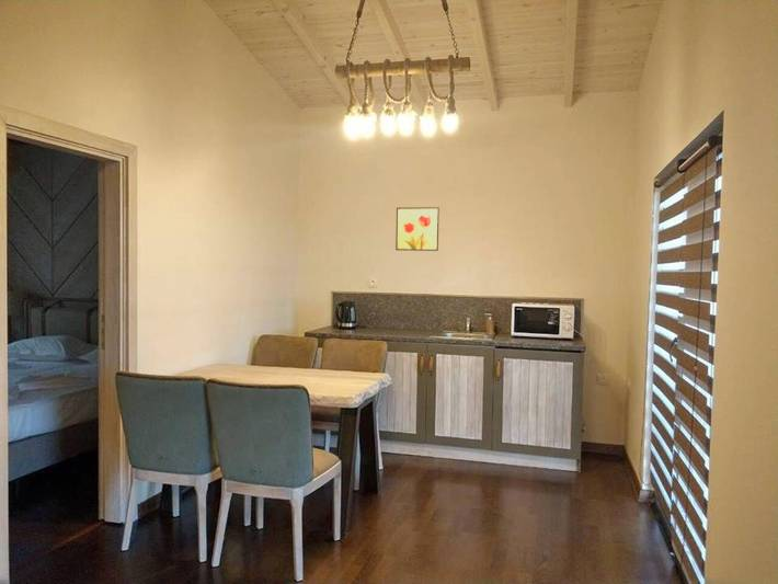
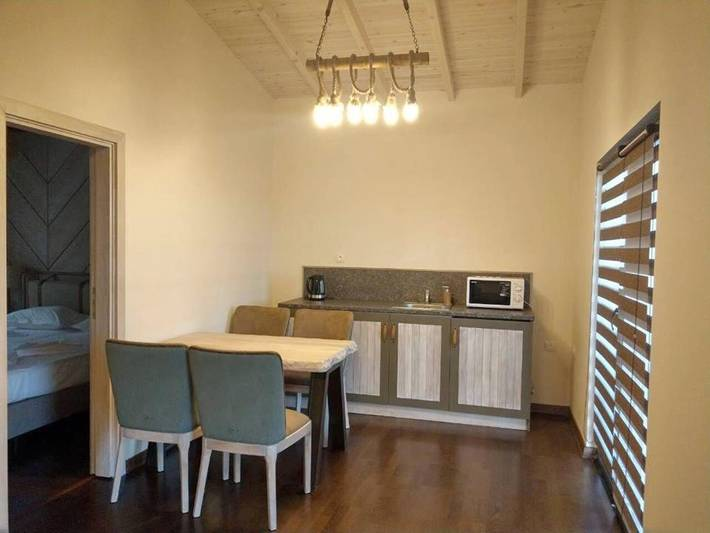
- wall art [394,206,441,252]
